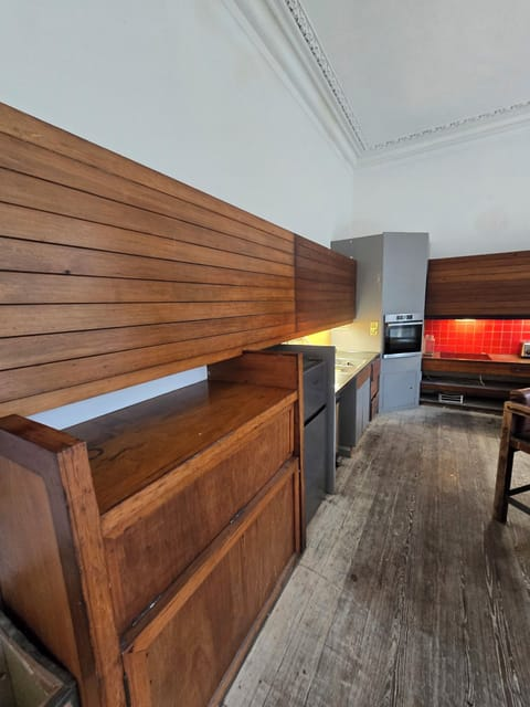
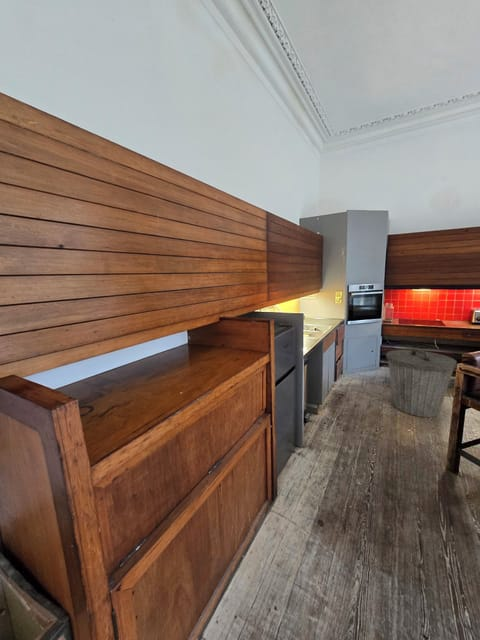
+ trash can [385,347,458,418]
